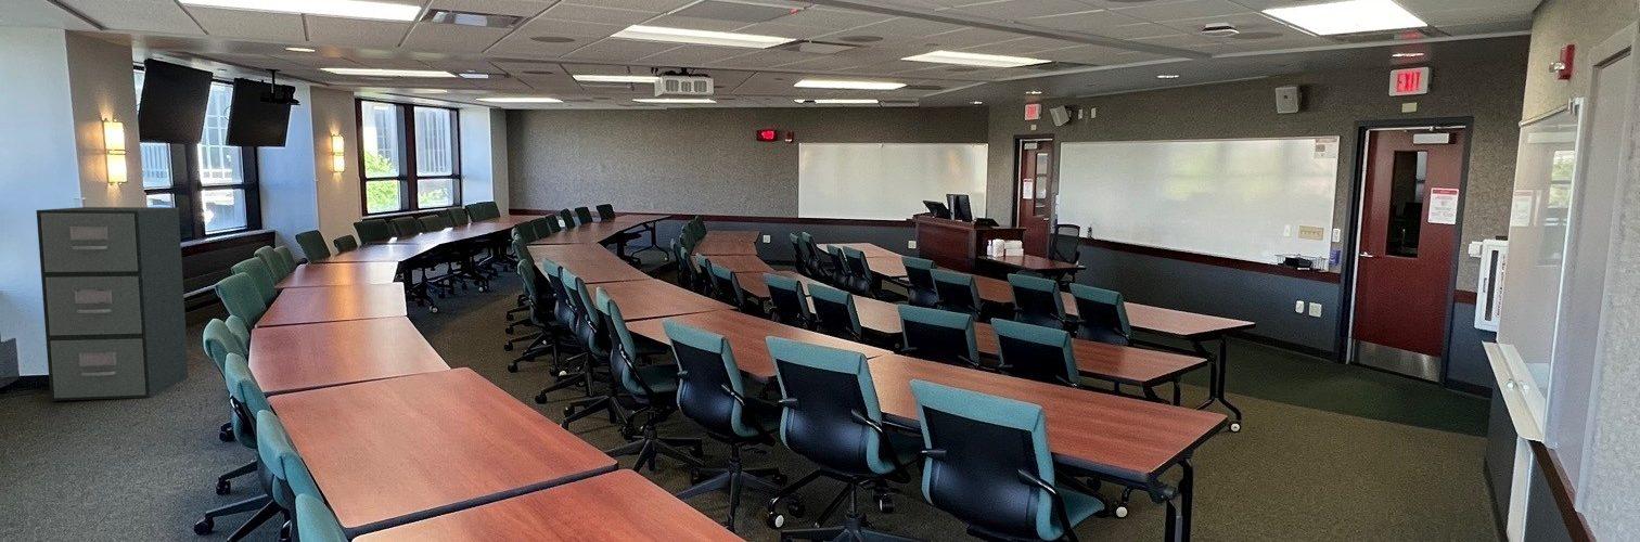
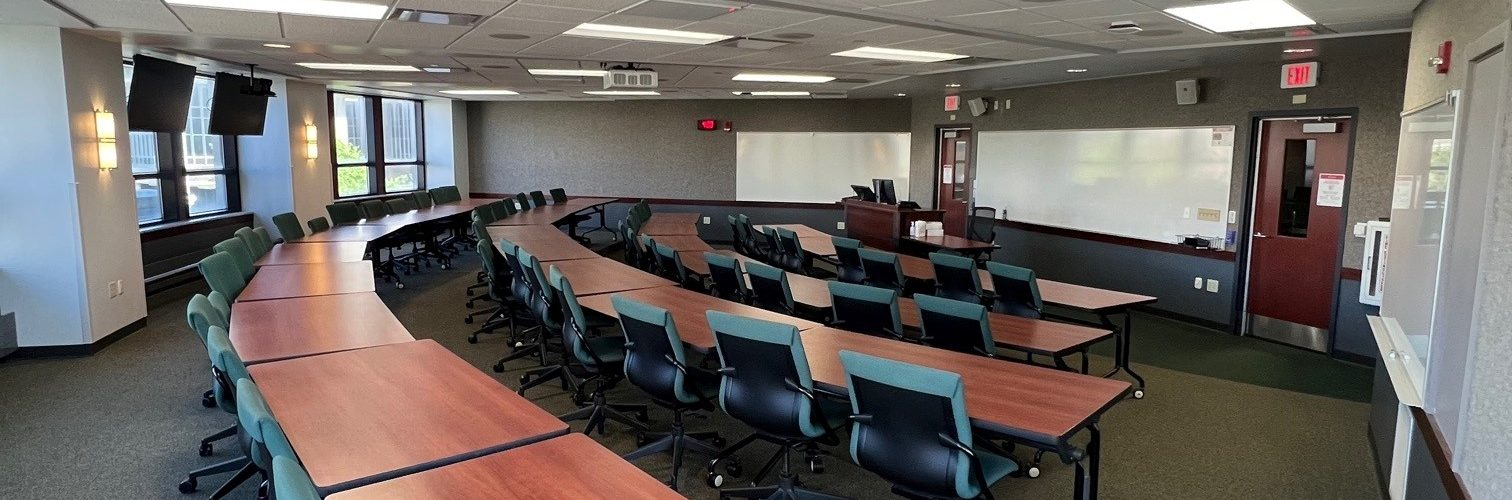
- filing cabinet [36,206,190,402]
